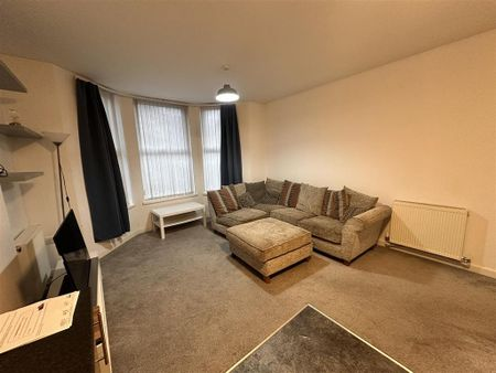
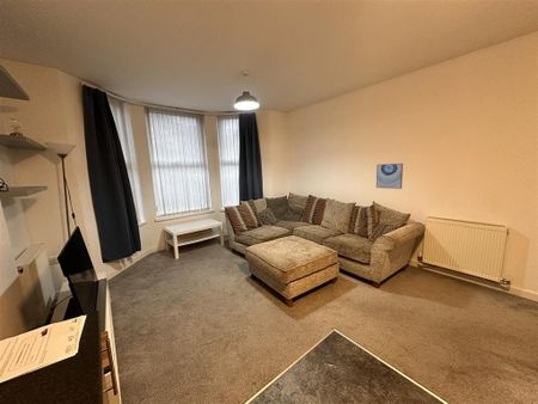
+ wall art [375,163,404,190]
